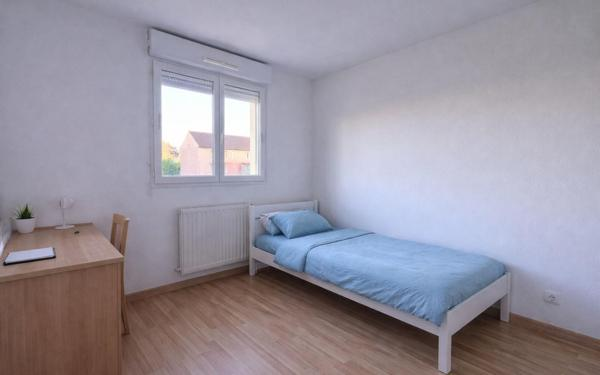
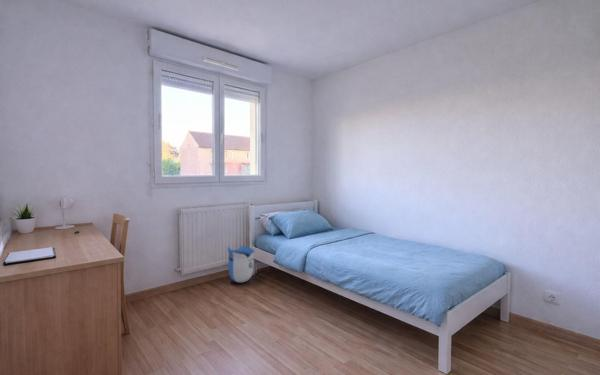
+ sun visor [226,245,255,283]
